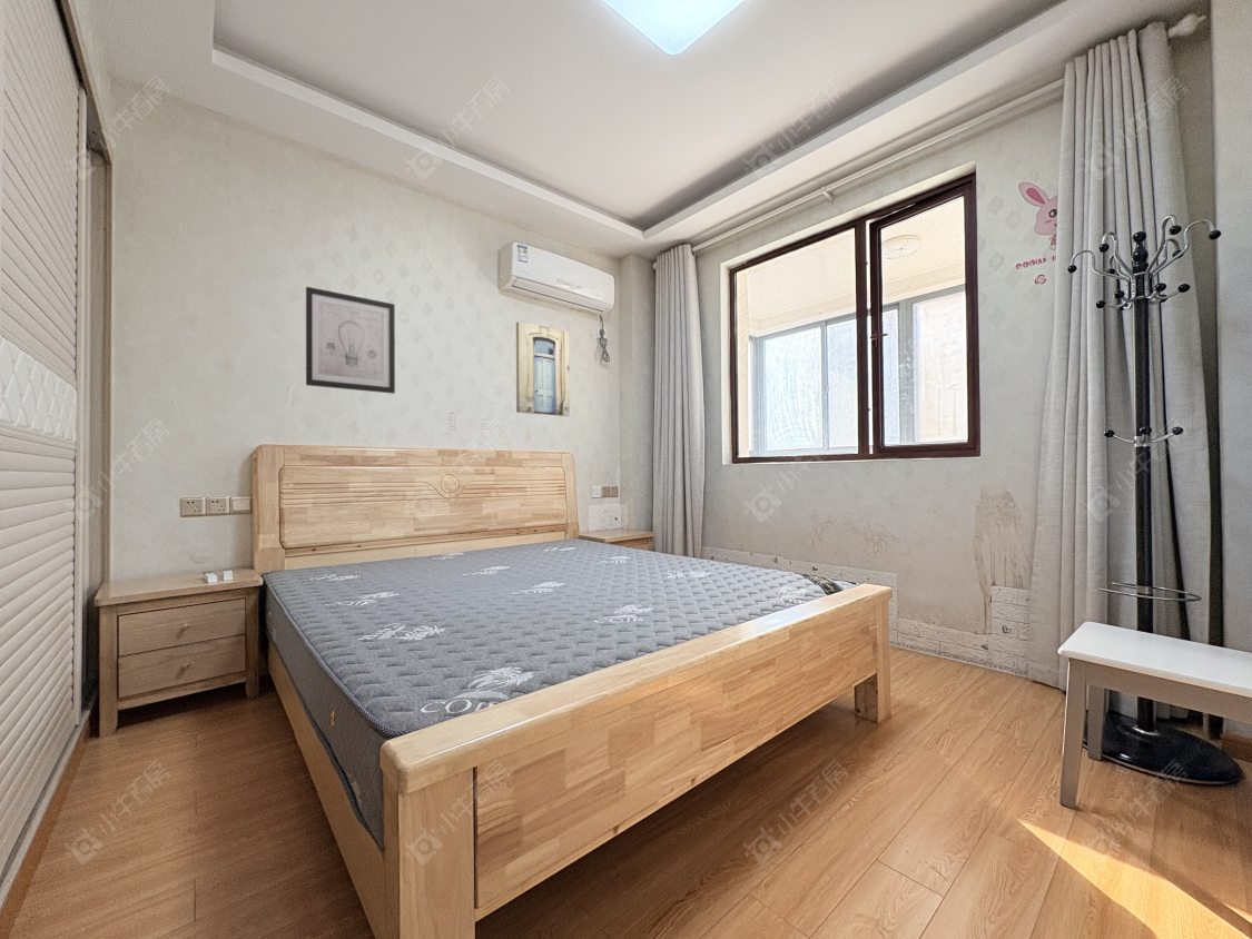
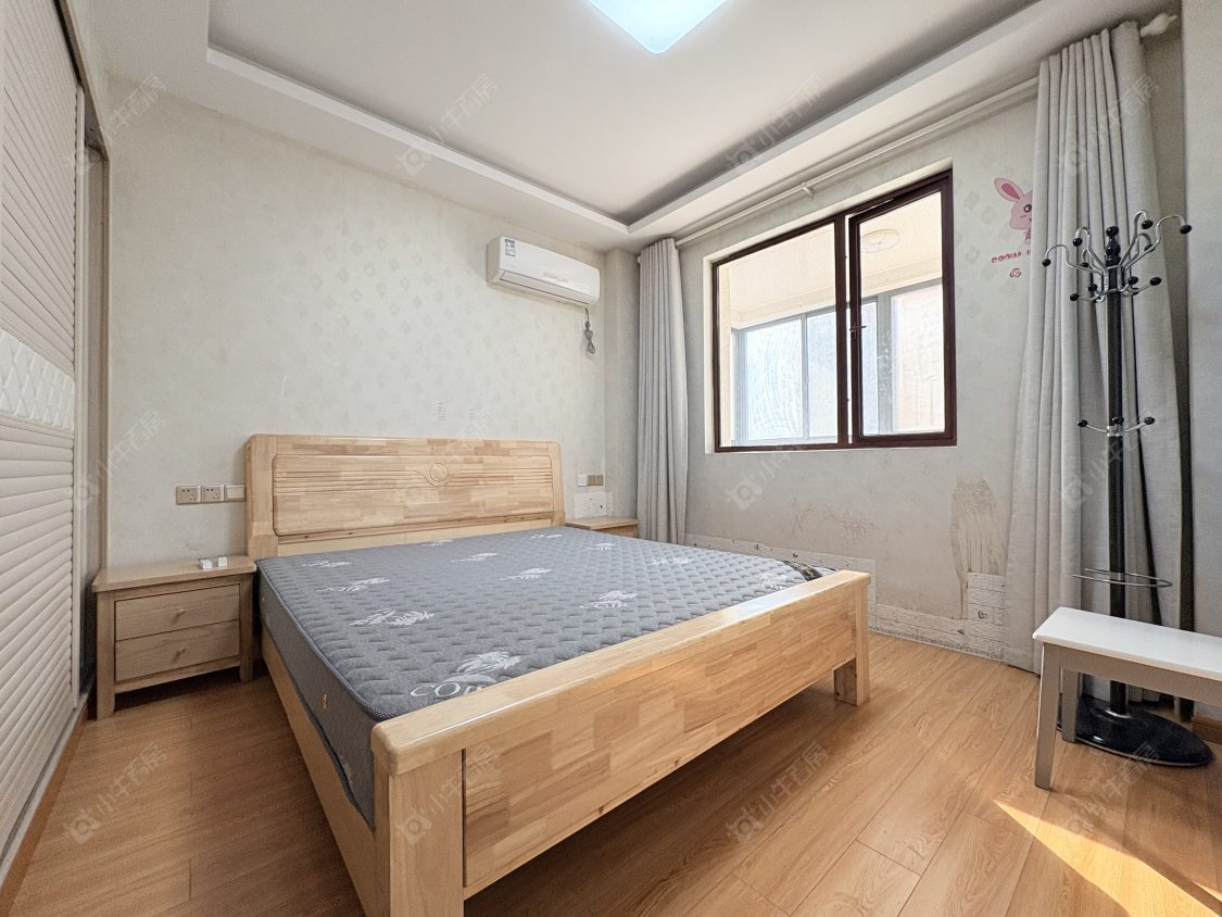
- wall art [305,286,396,395]
- wall art [515,320,571,417]
